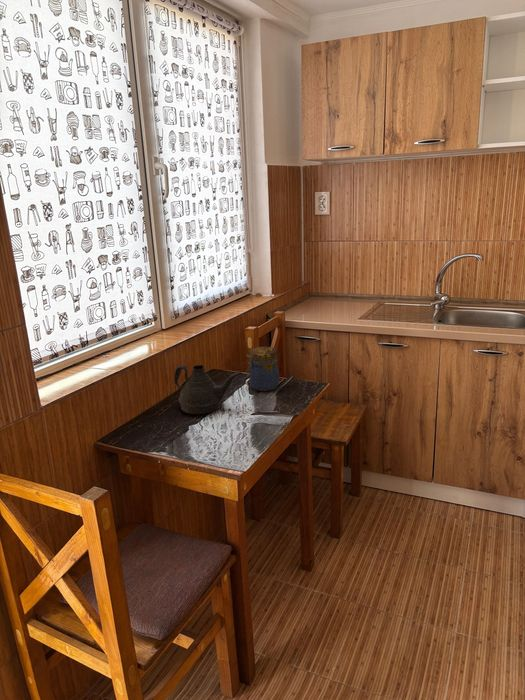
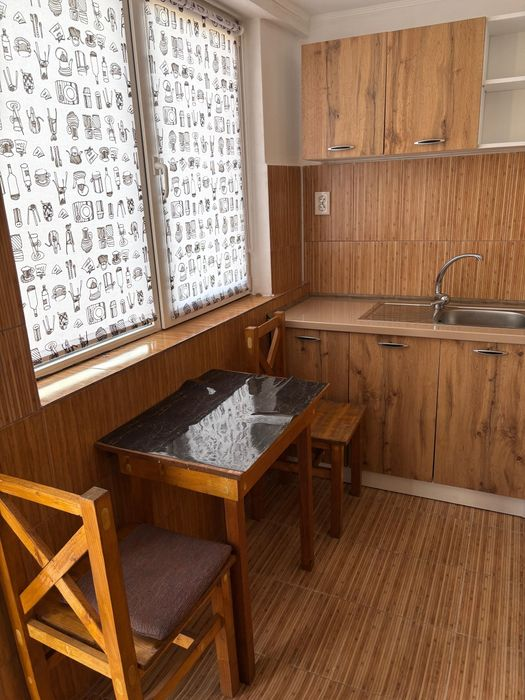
- teapot [173,364,243,415]
- jar [246,346,280,392]
